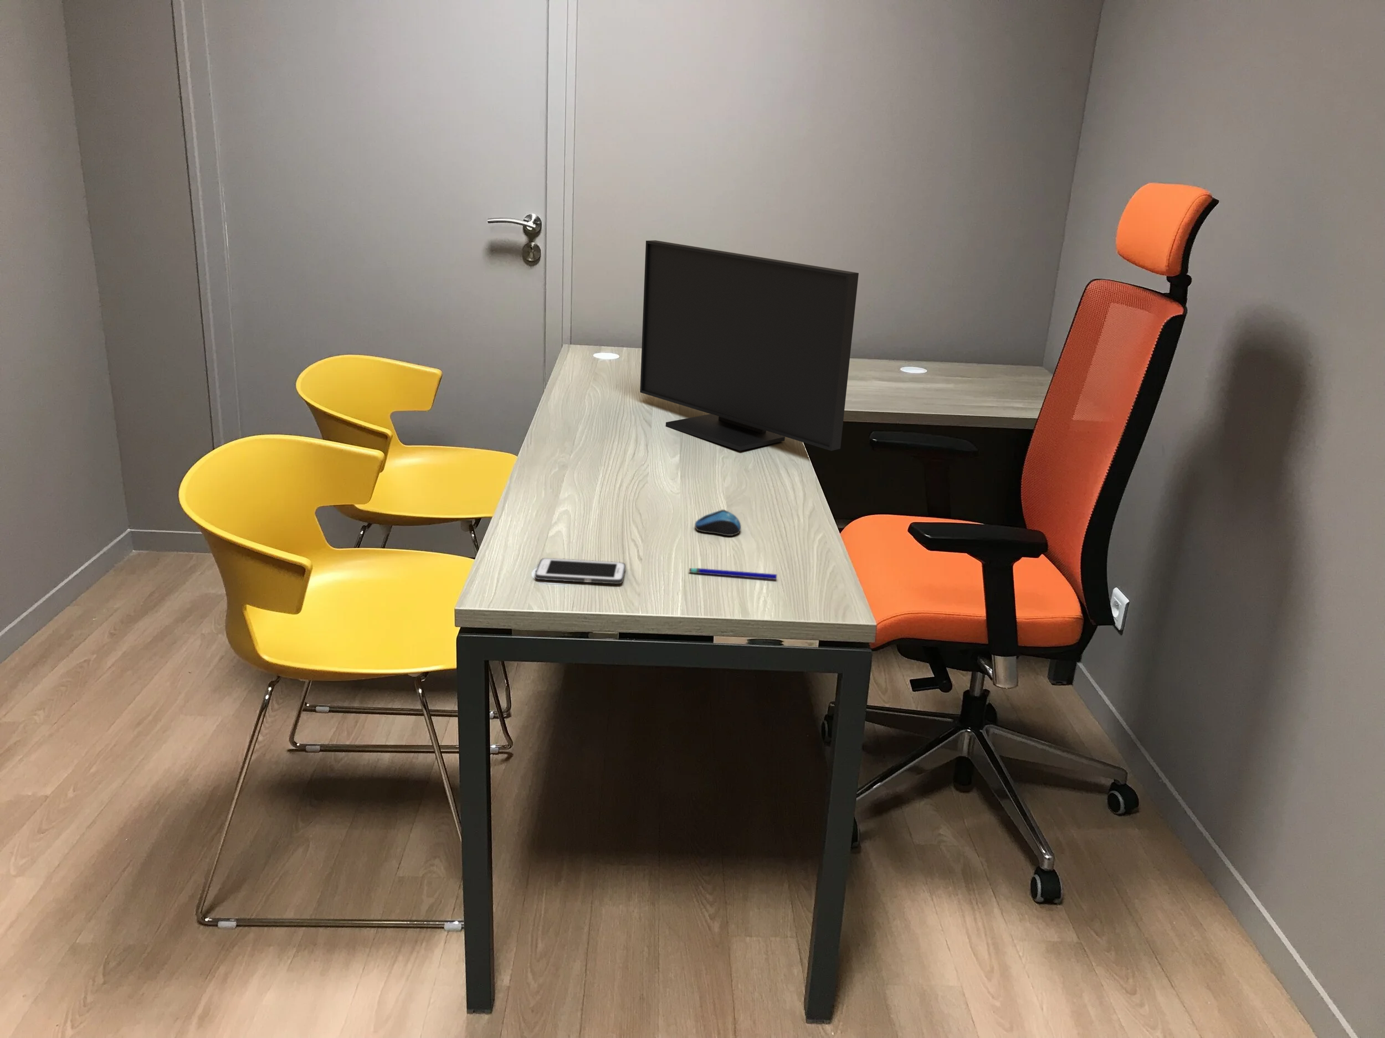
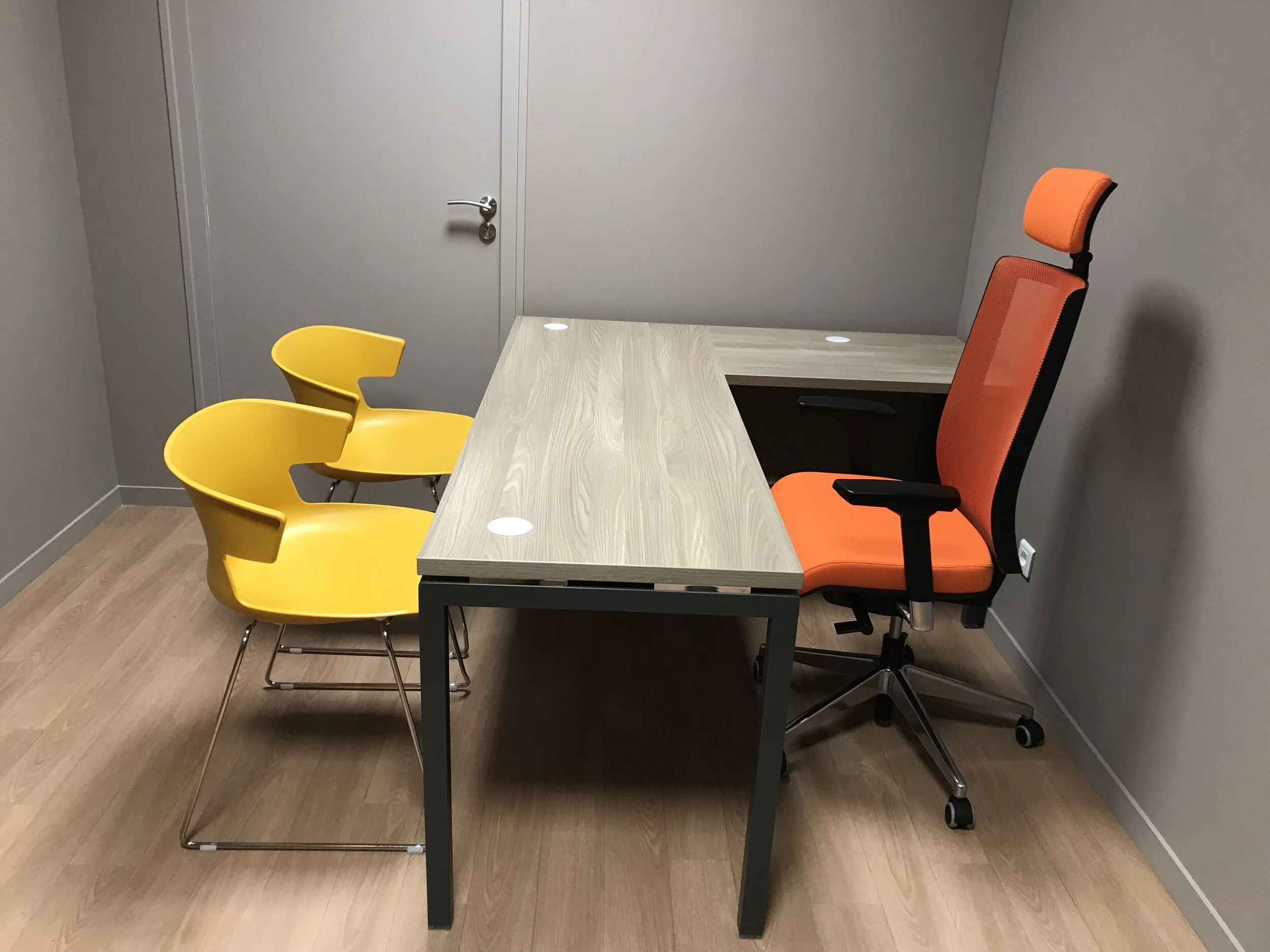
- computer monitor [639,240,859,451]
- pen [688,567,778,580]
- cell phone [534,557,626,584]
- computer mouse [695,509,742,536]
